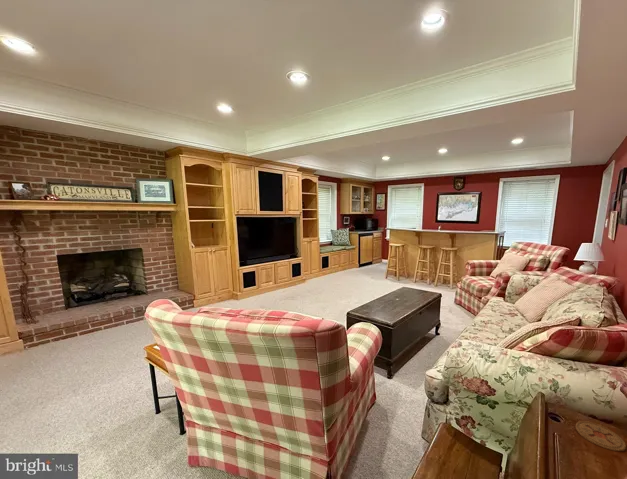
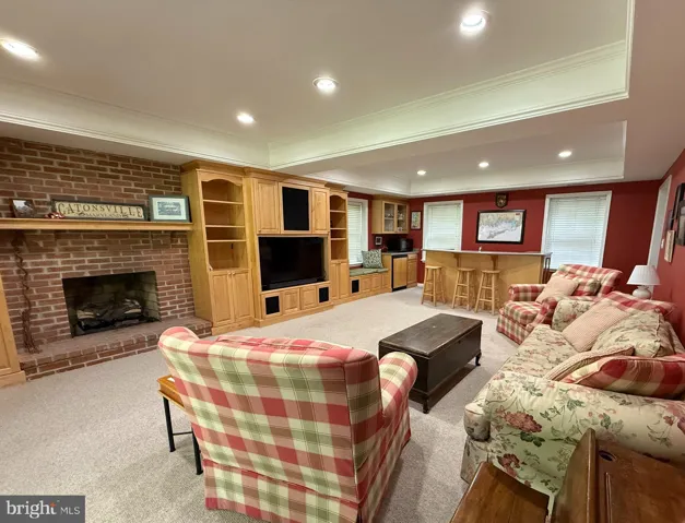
- coaster [575,420,627,452]
